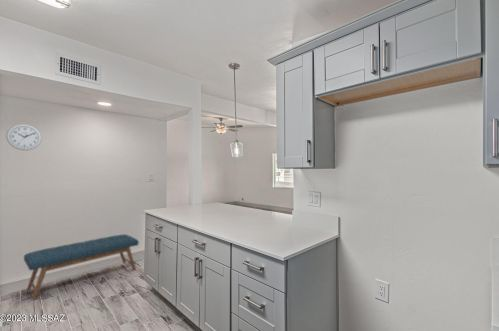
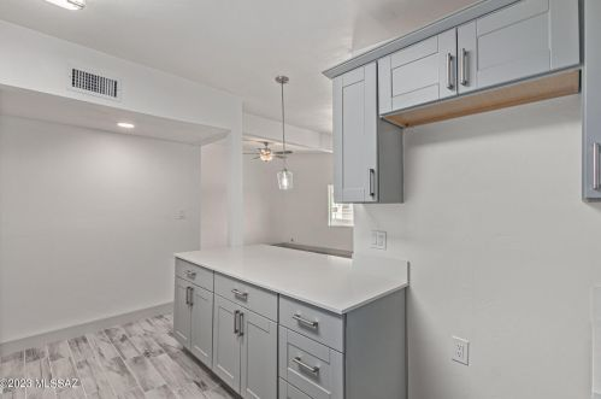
- wall clock [5,123,43,151]
- bench [23,233,140,301]
